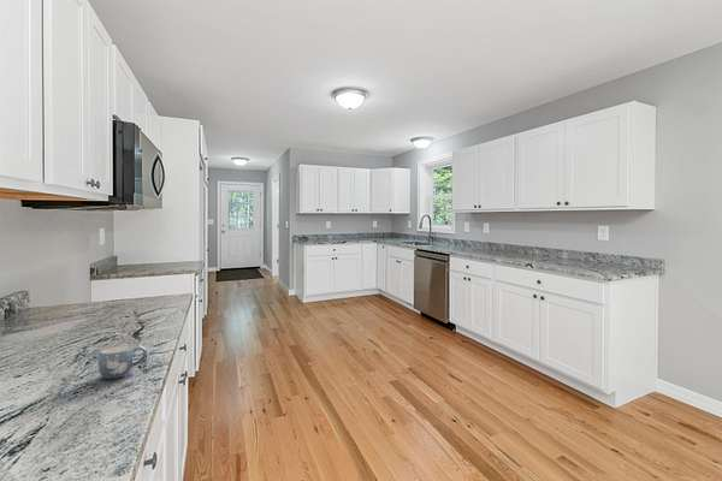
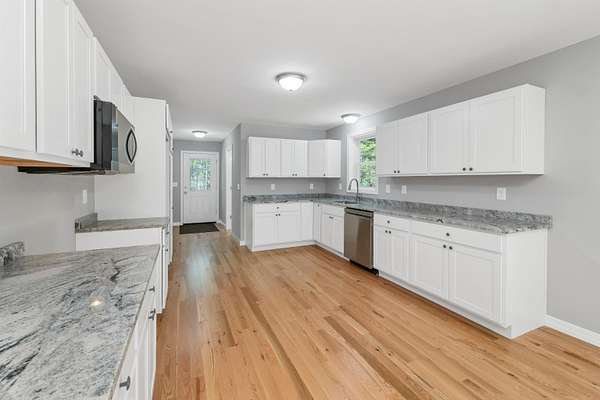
- mug [96,344,148,380]
